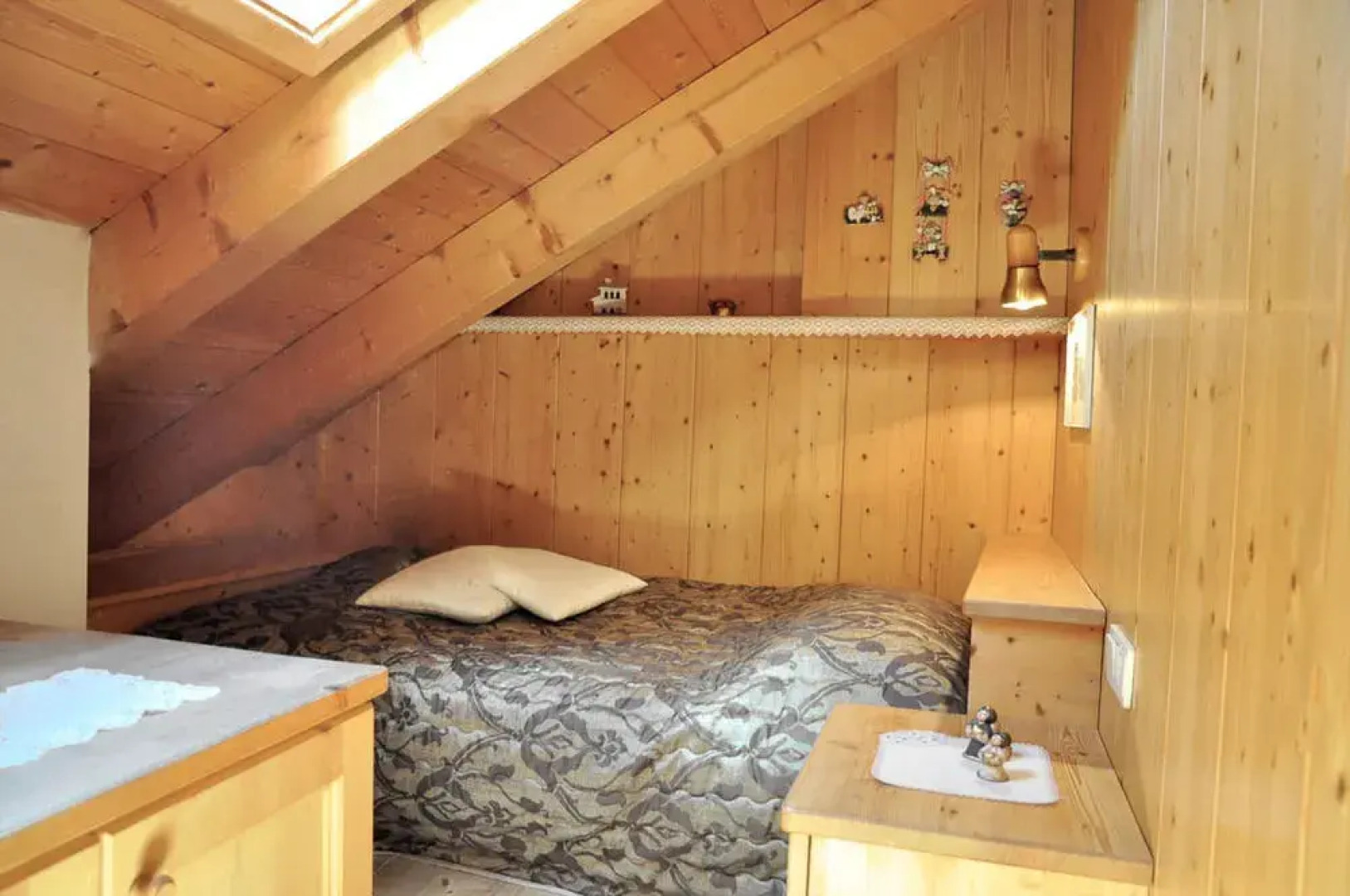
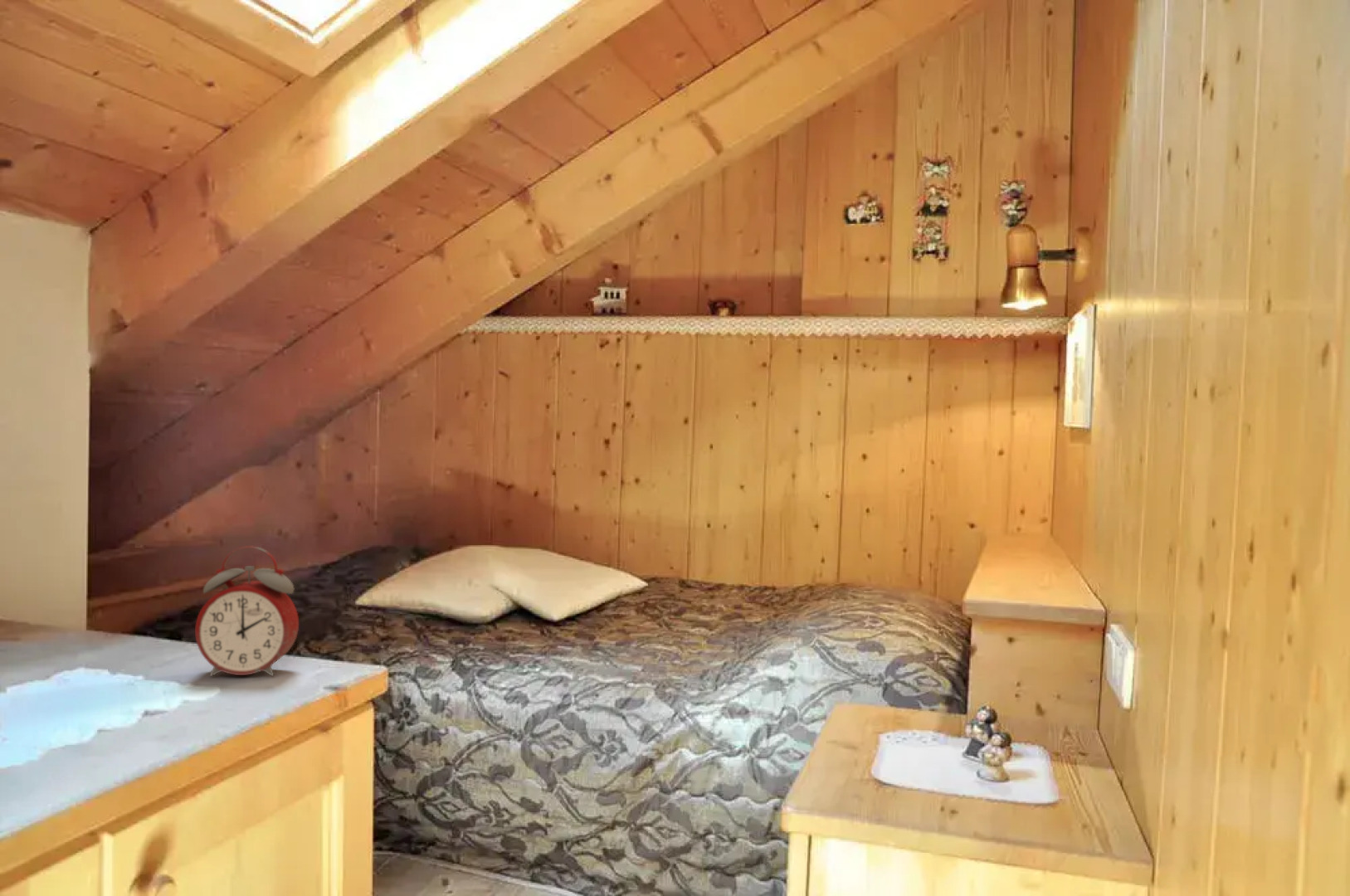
+ alarm clock [194,545,300,677]
